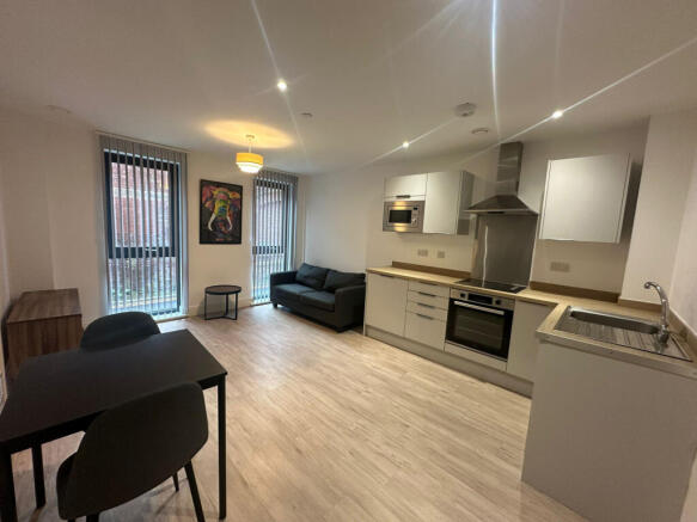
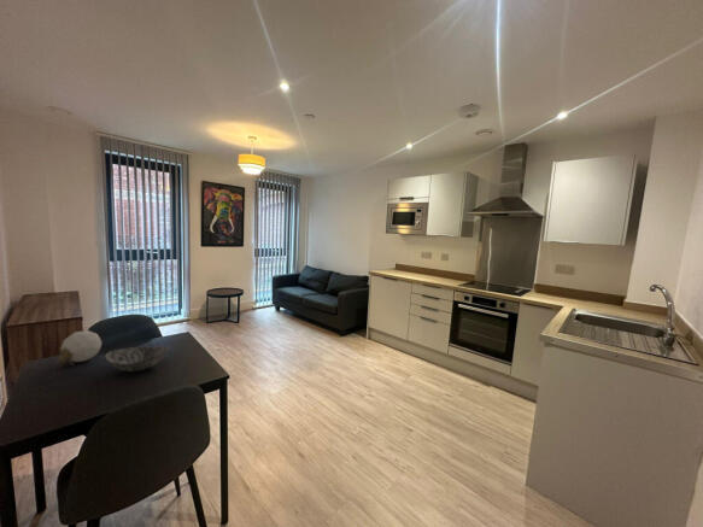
+ decorative egg [55,329,102,367]
+ decorative bowl [104,345,169,373]
